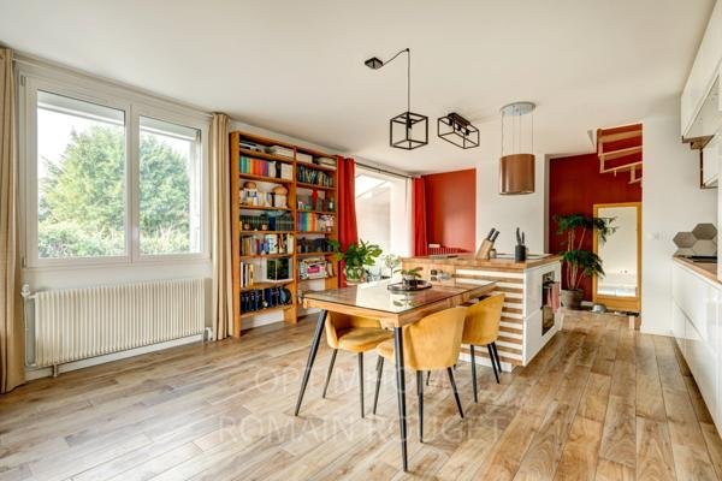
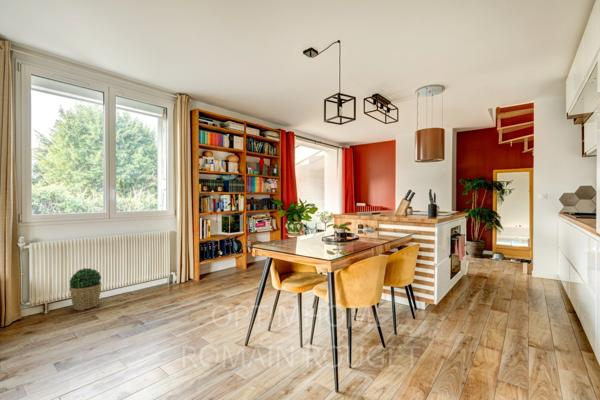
+ potted plant [68,267,103,312]
